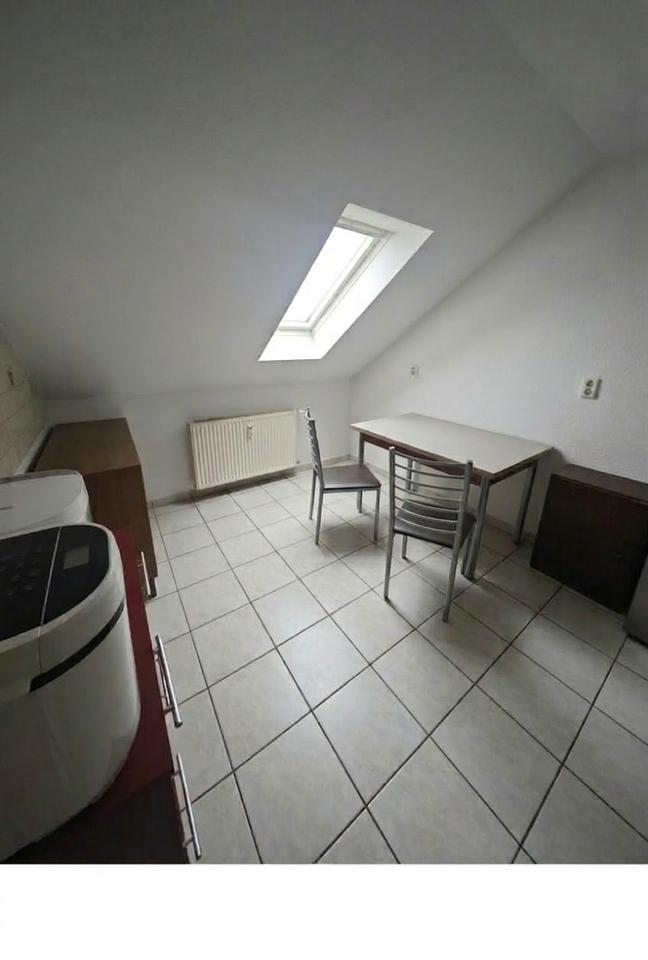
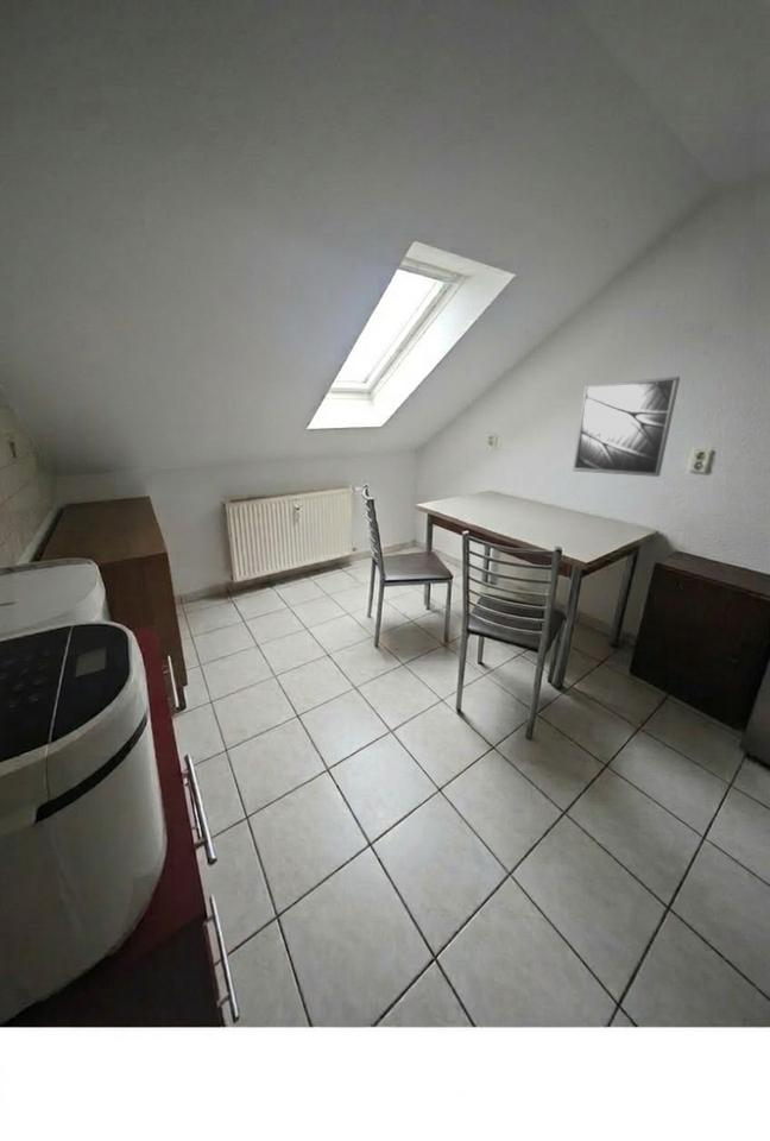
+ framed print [572,376,681,478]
